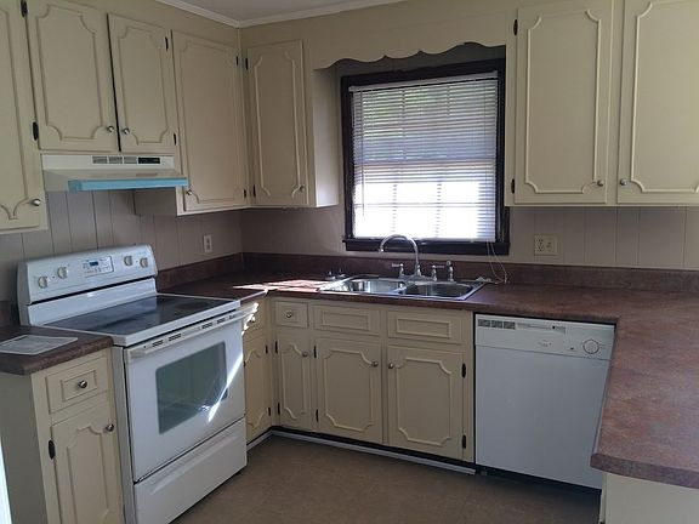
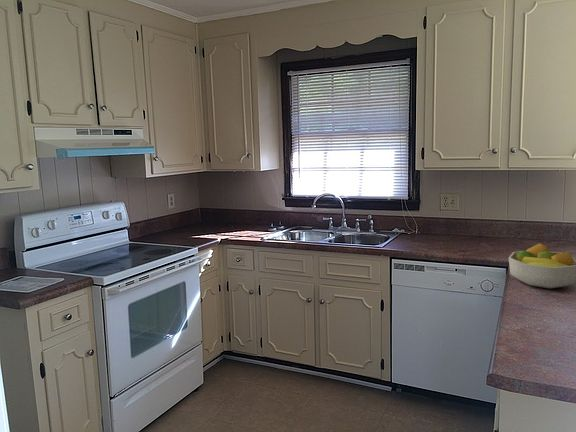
+ fruit bowl [508,242,576,289]
